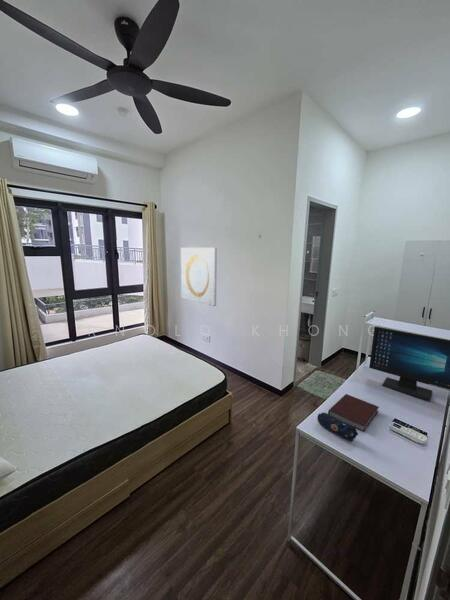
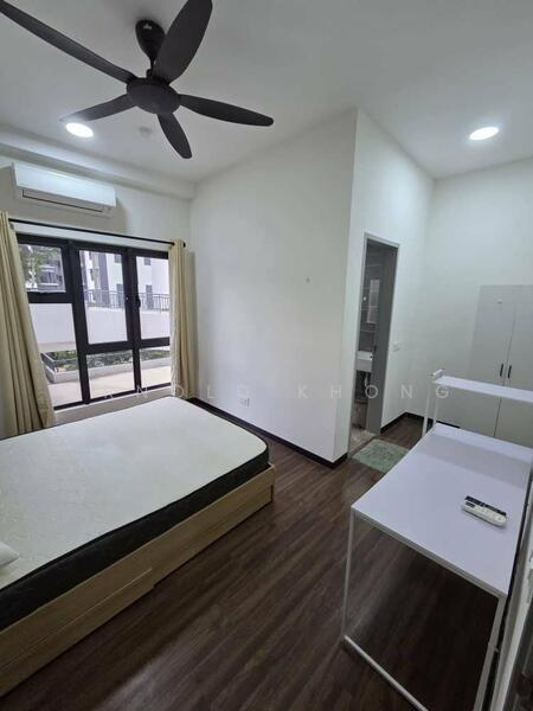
- notebook [327,393,380,432]
- pencil case [316,412,359,442]
- computer monitor [368,326,450,402]
- wall art [180,247,218,307]
